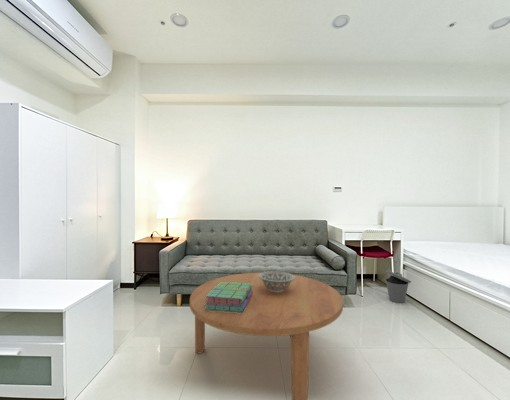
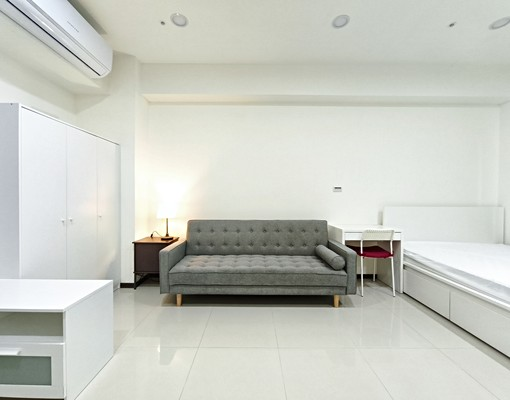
- trash can [385,269,412,304]
- decorative bowl [259,270,295,292]
- stack of books [204,282,253,313]
- coffee table [189,272,344,400]
